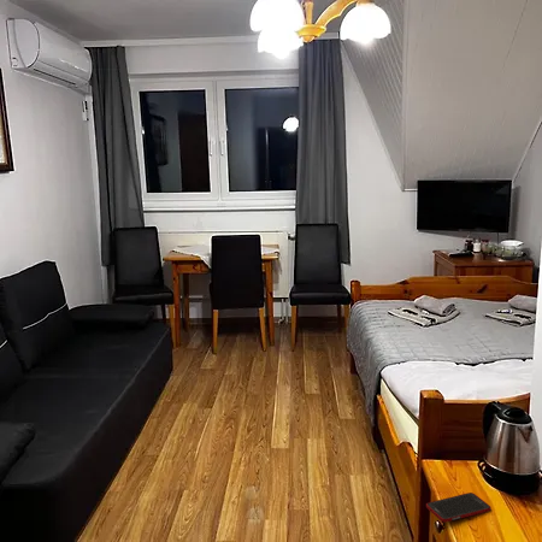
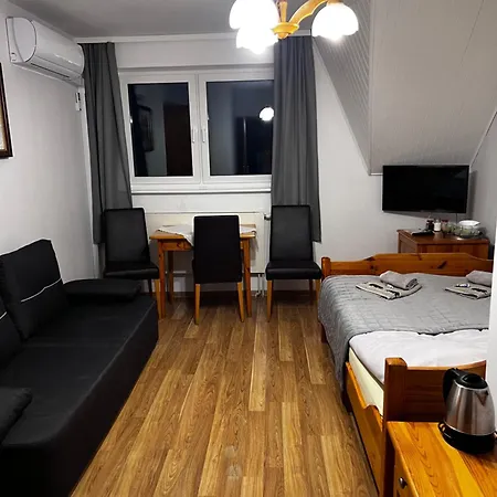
- cell phone [425,491,493,524]
